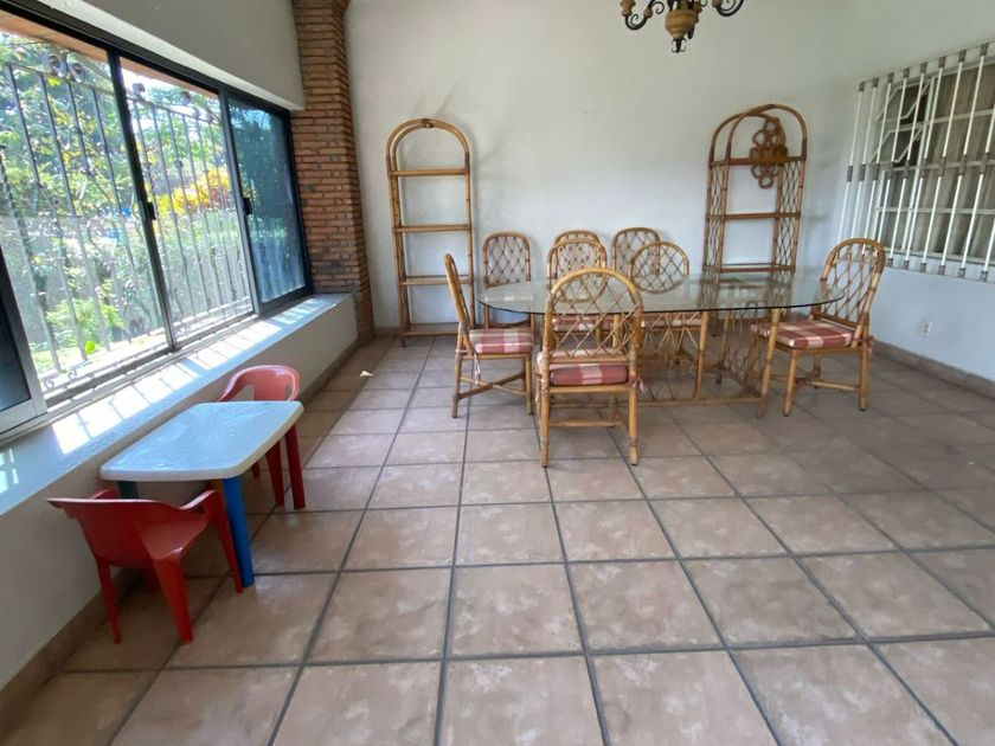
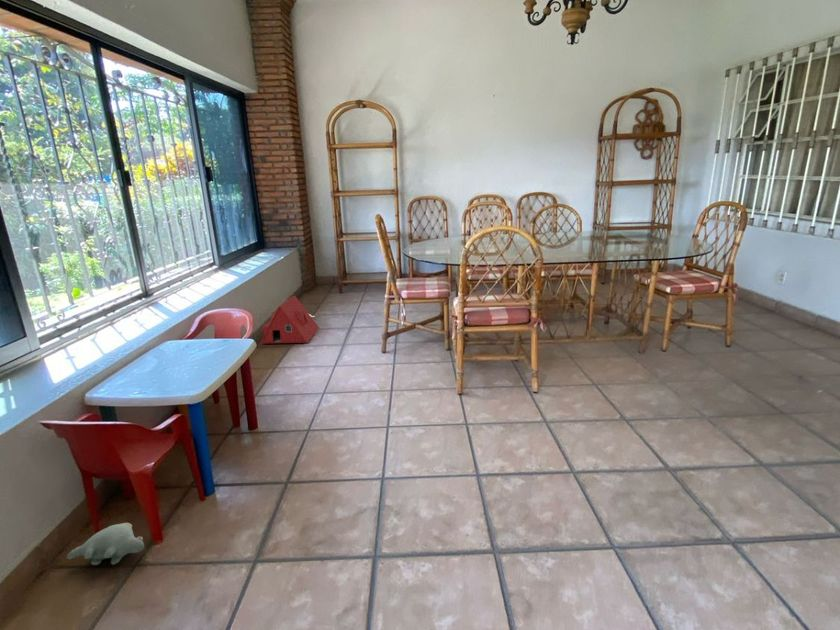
+ plush toy [66,522,145,566]
+ toy house [260,295,320,344]
